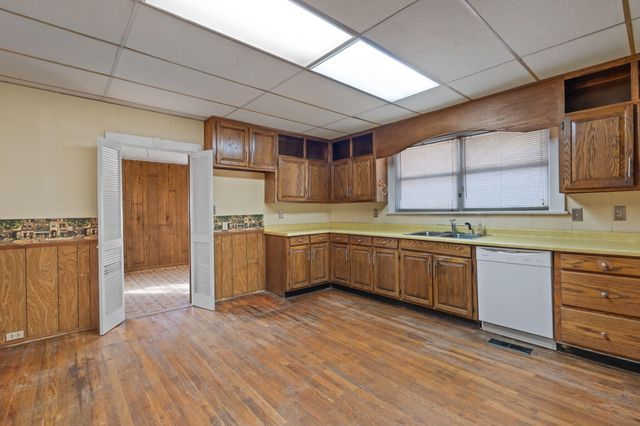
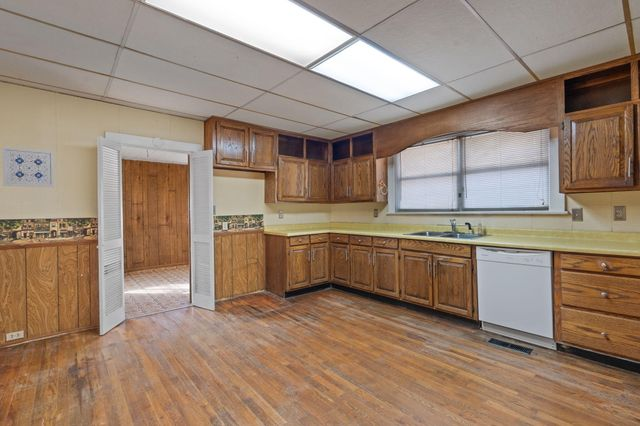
+ wall art [1,146,55,188]
